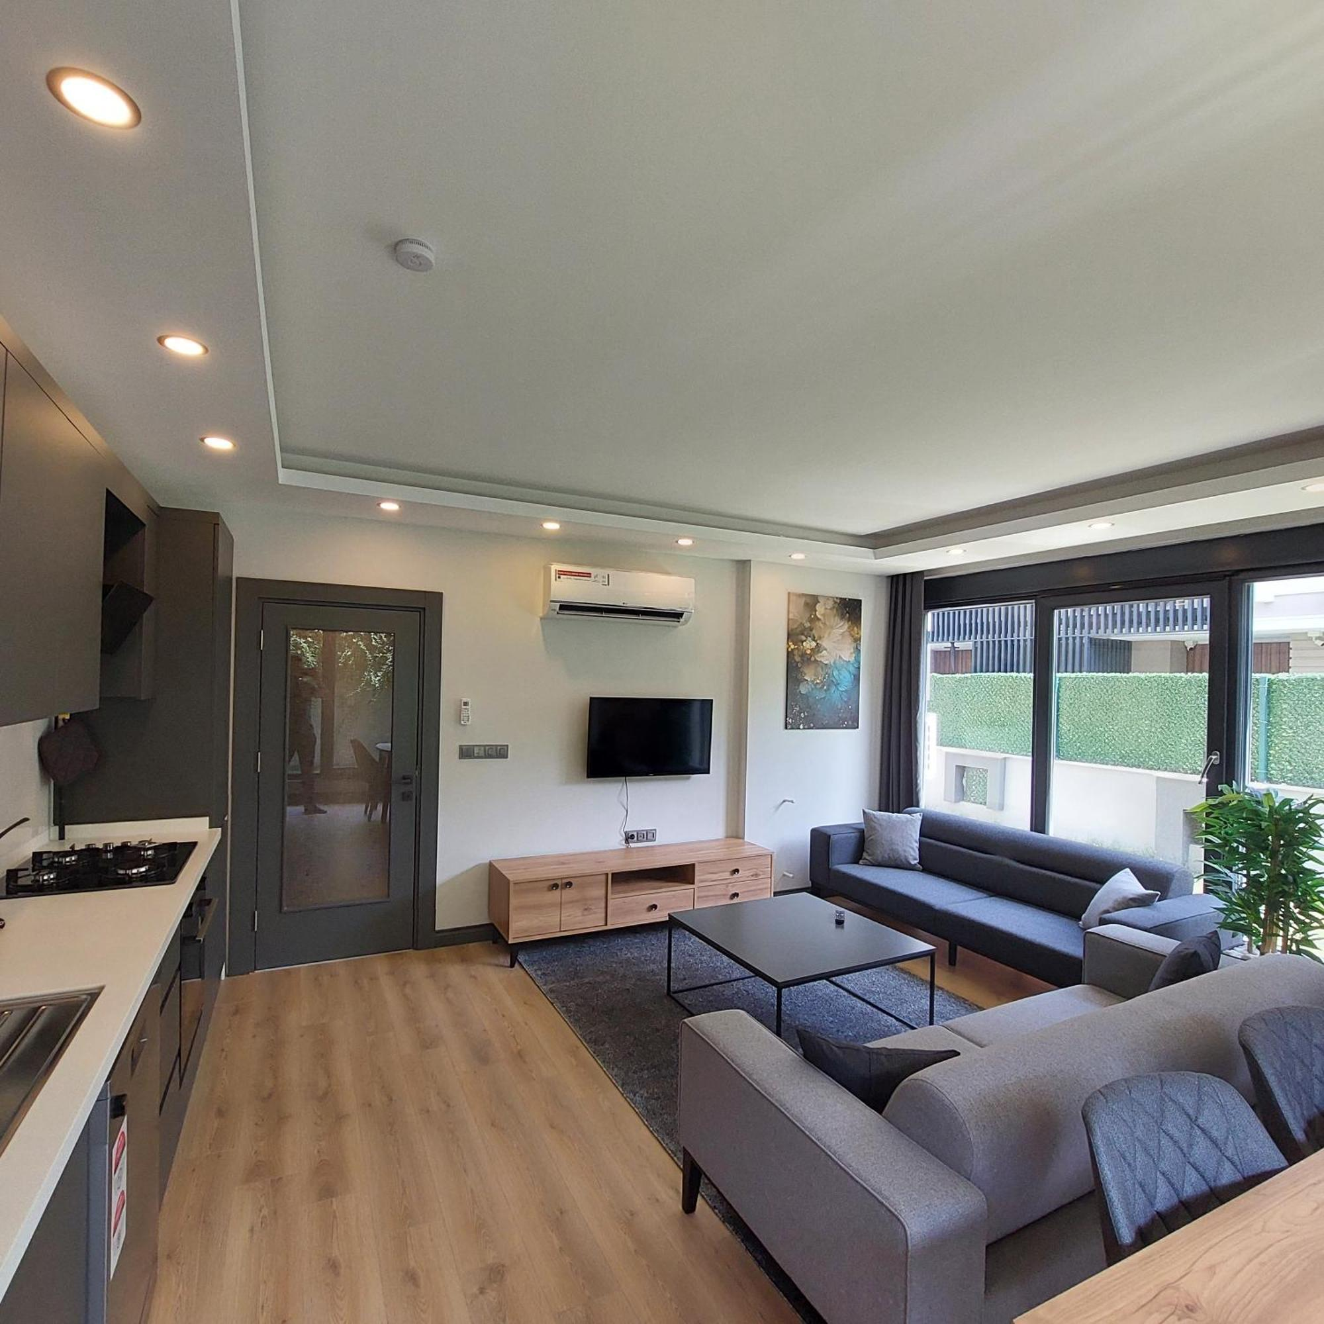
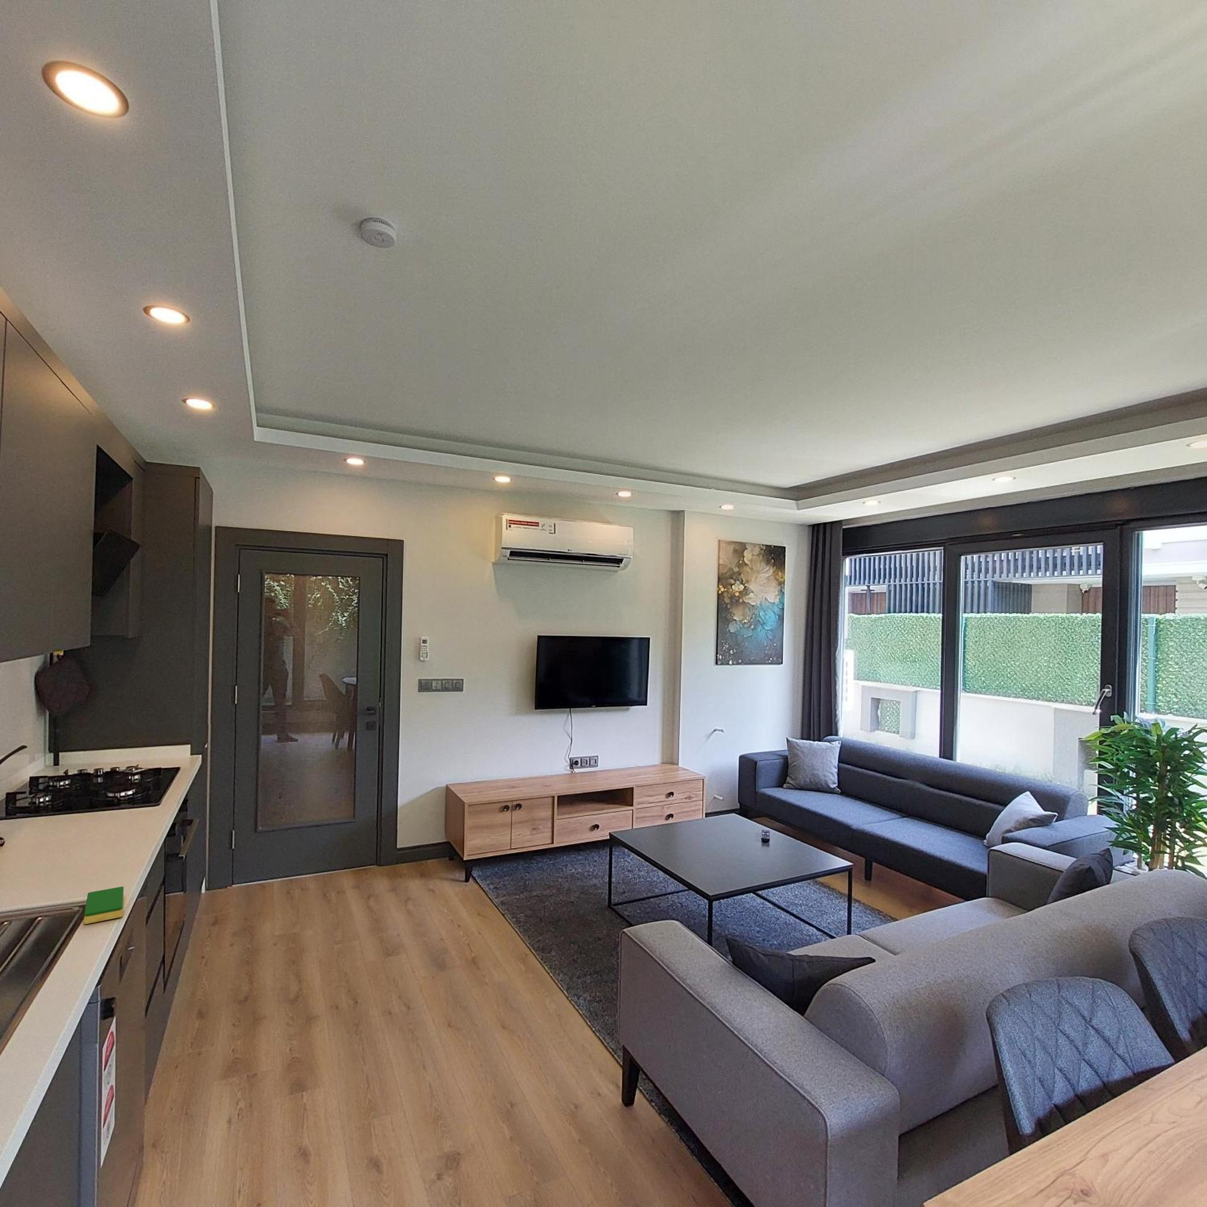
+ dish sponge [84,886,124,924]
